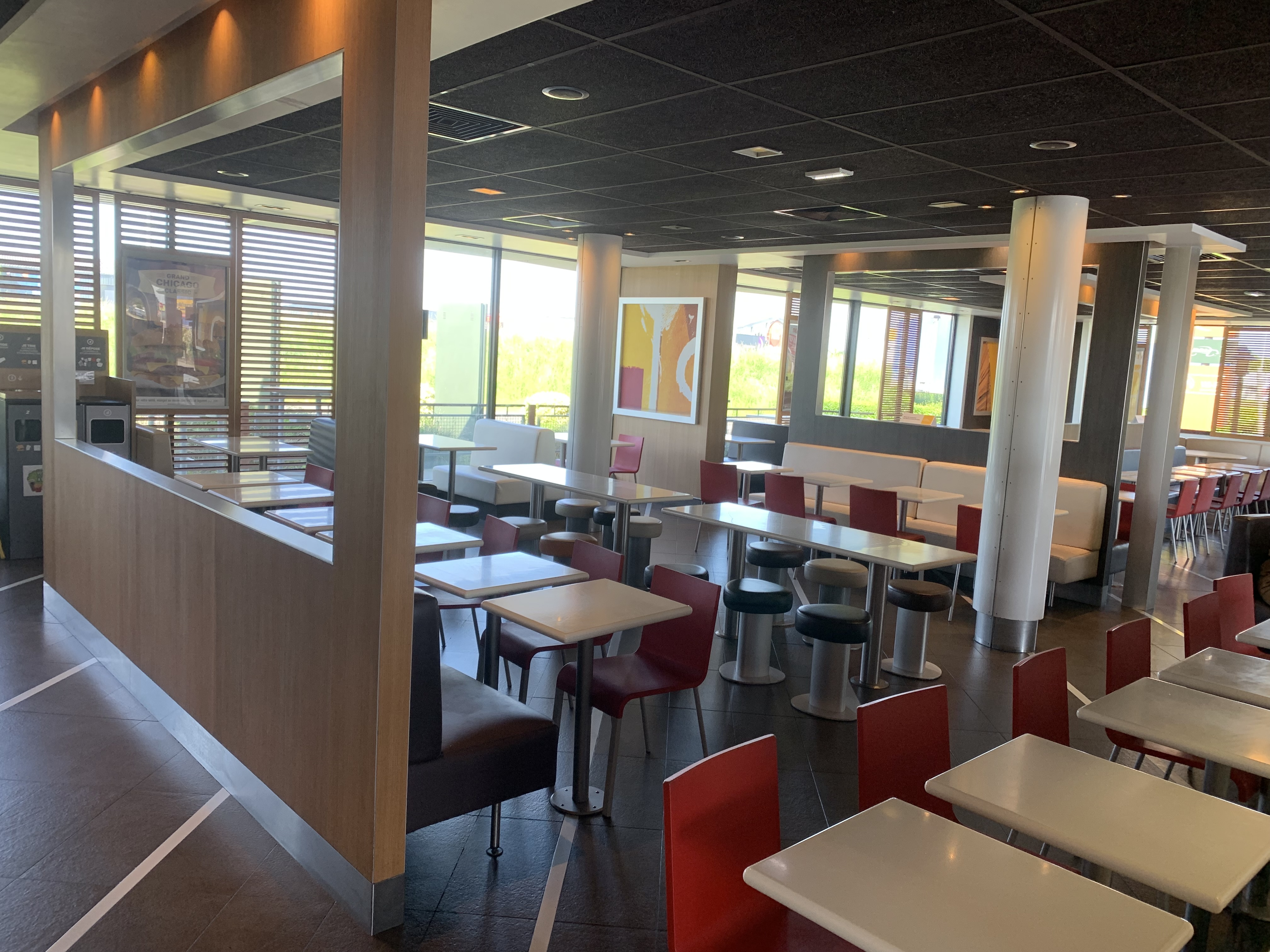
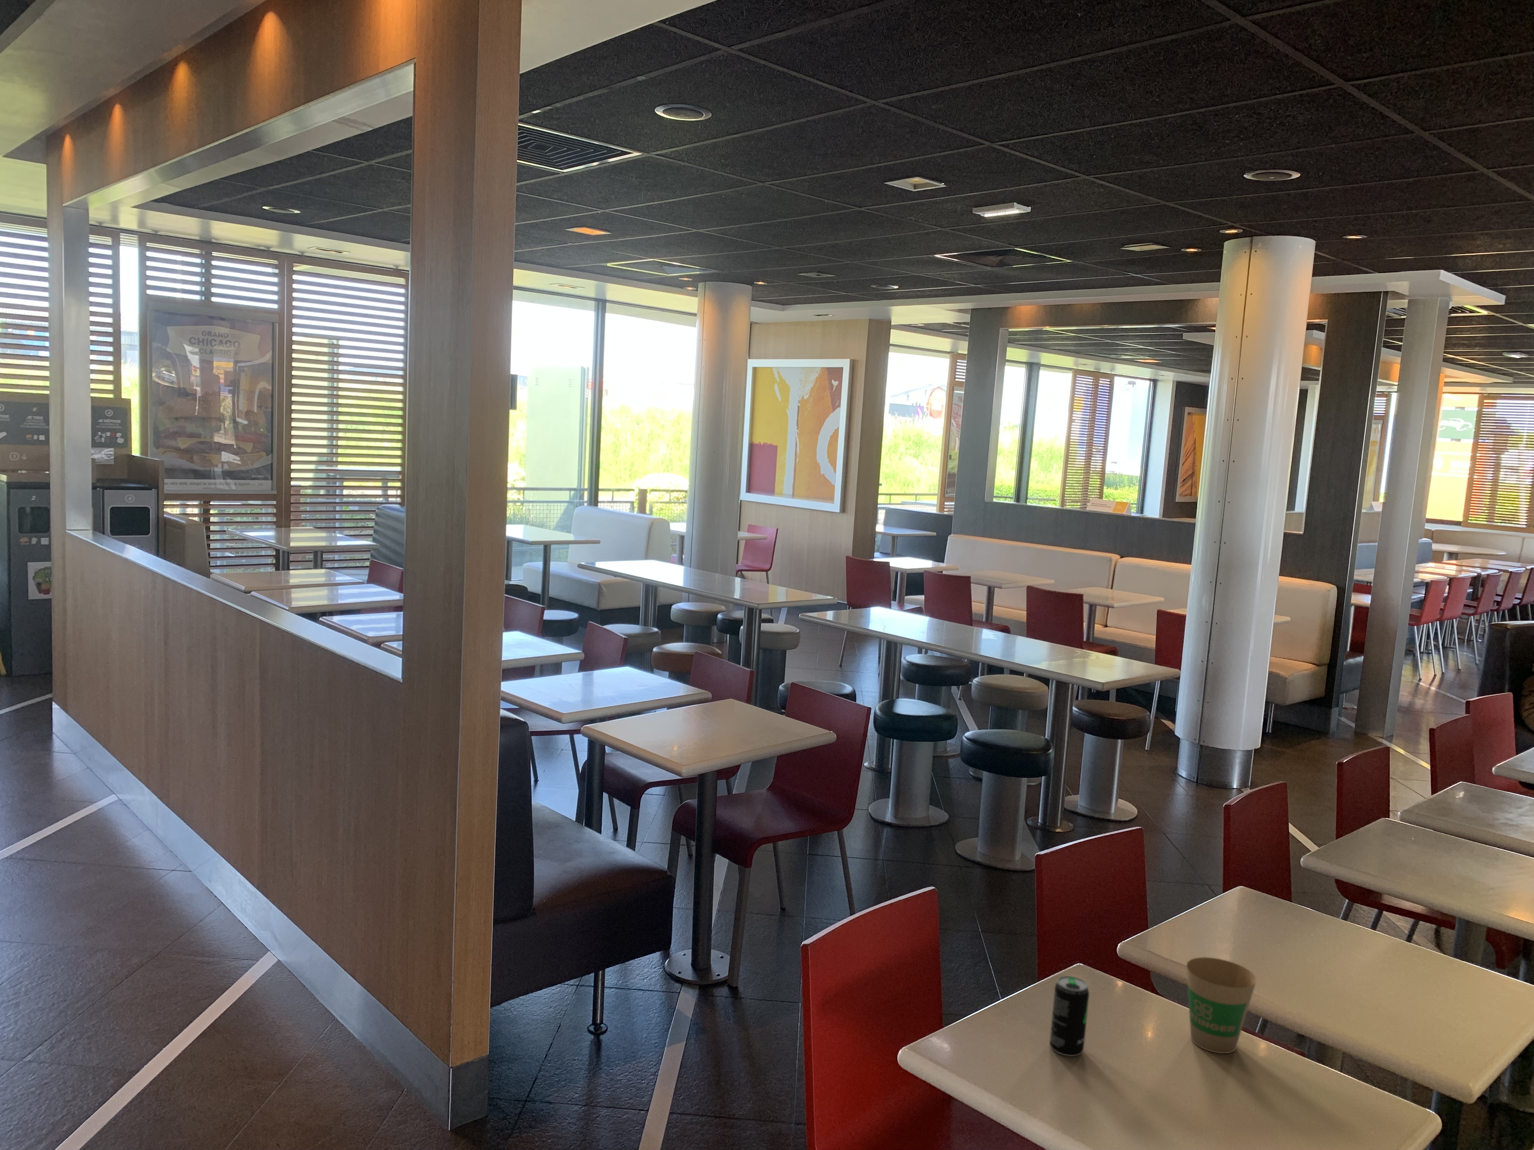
+ paper cup [1186,957,1256,1053]
+ beverage can [1050,976,1090,1057]
